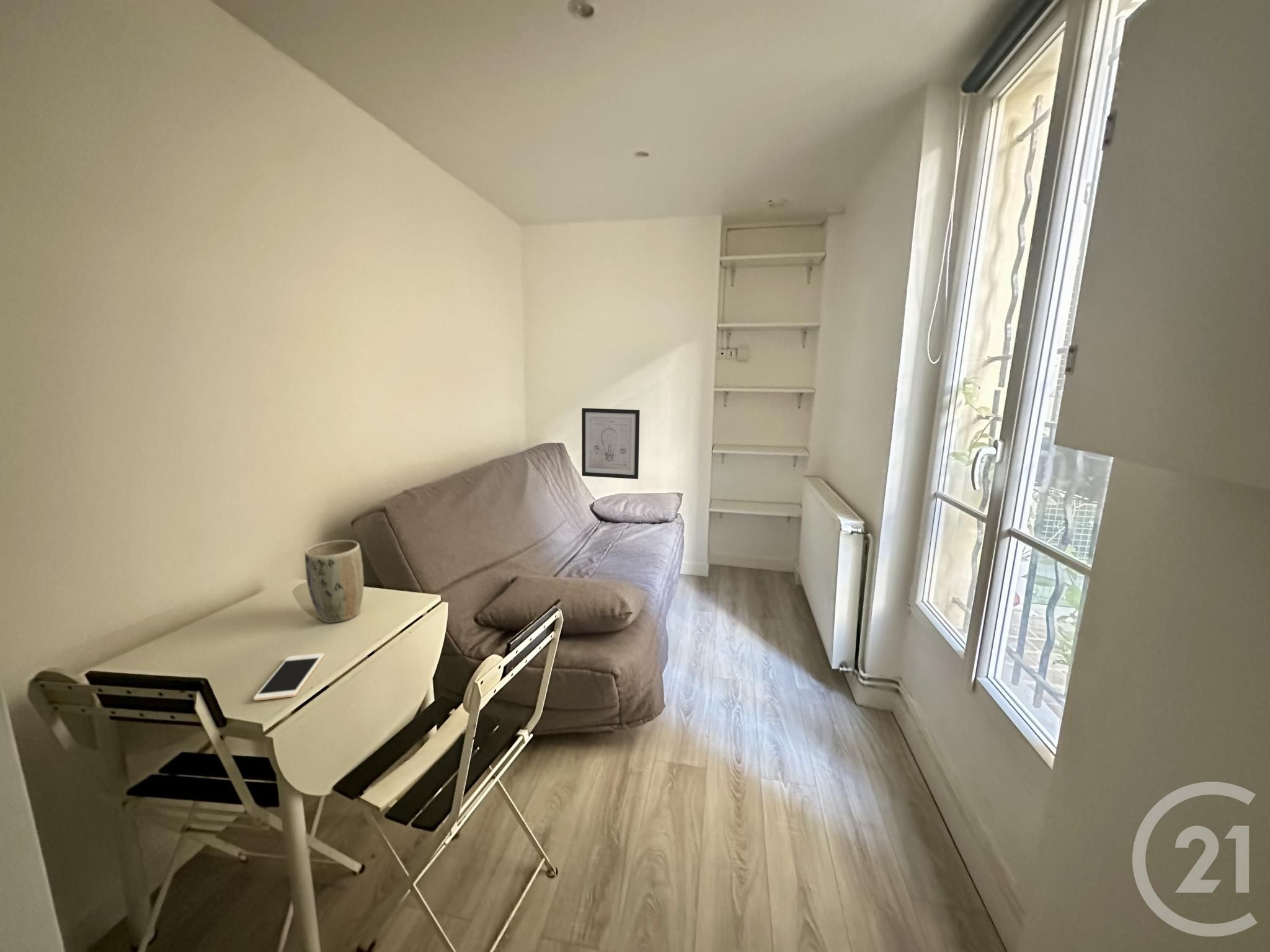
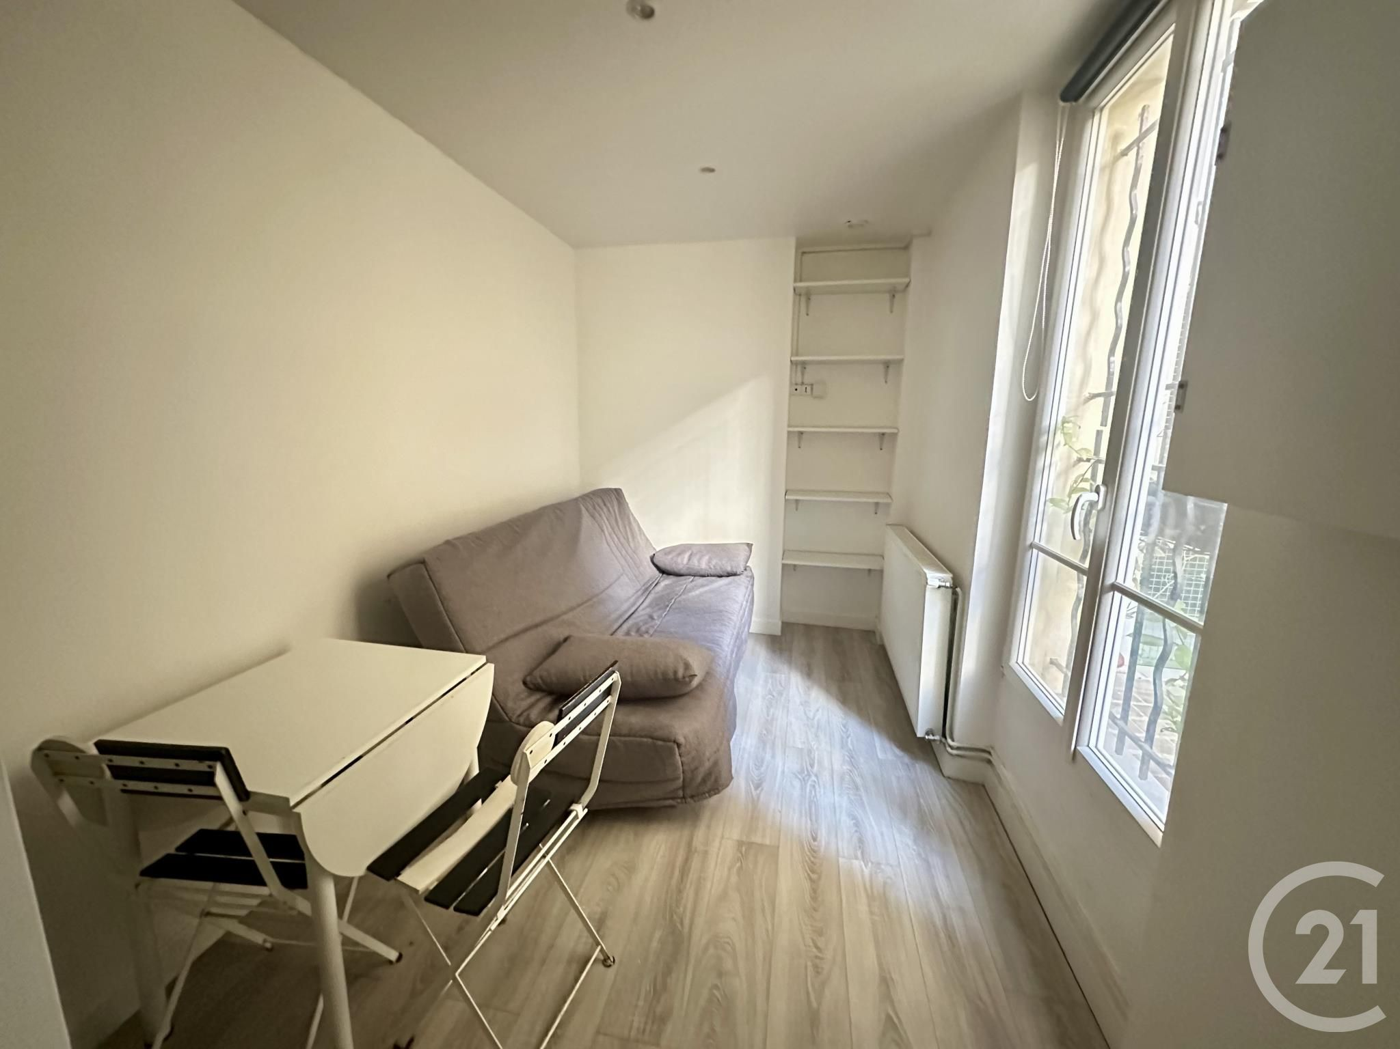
- cell phone [252,653,325,702]
- plant pot [304,539,365,624]
- wall art [581,407,641,480]
